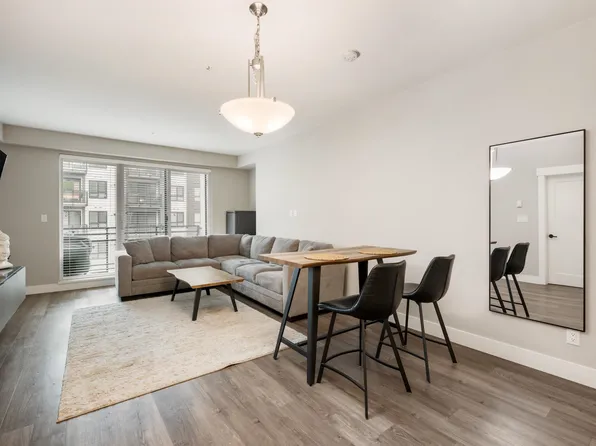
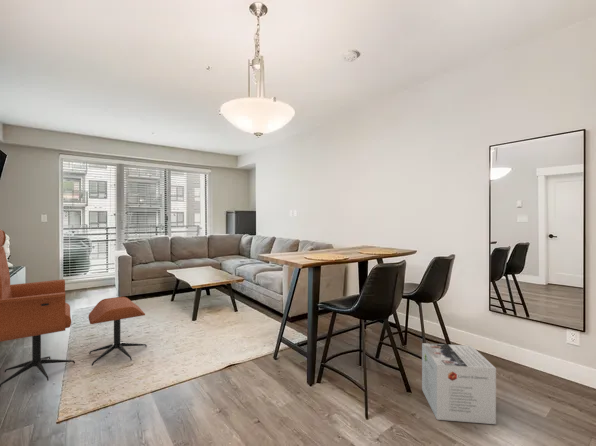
+ lounge chair [0,229,148,388]
+ cardboard box [421,342,497,425]
